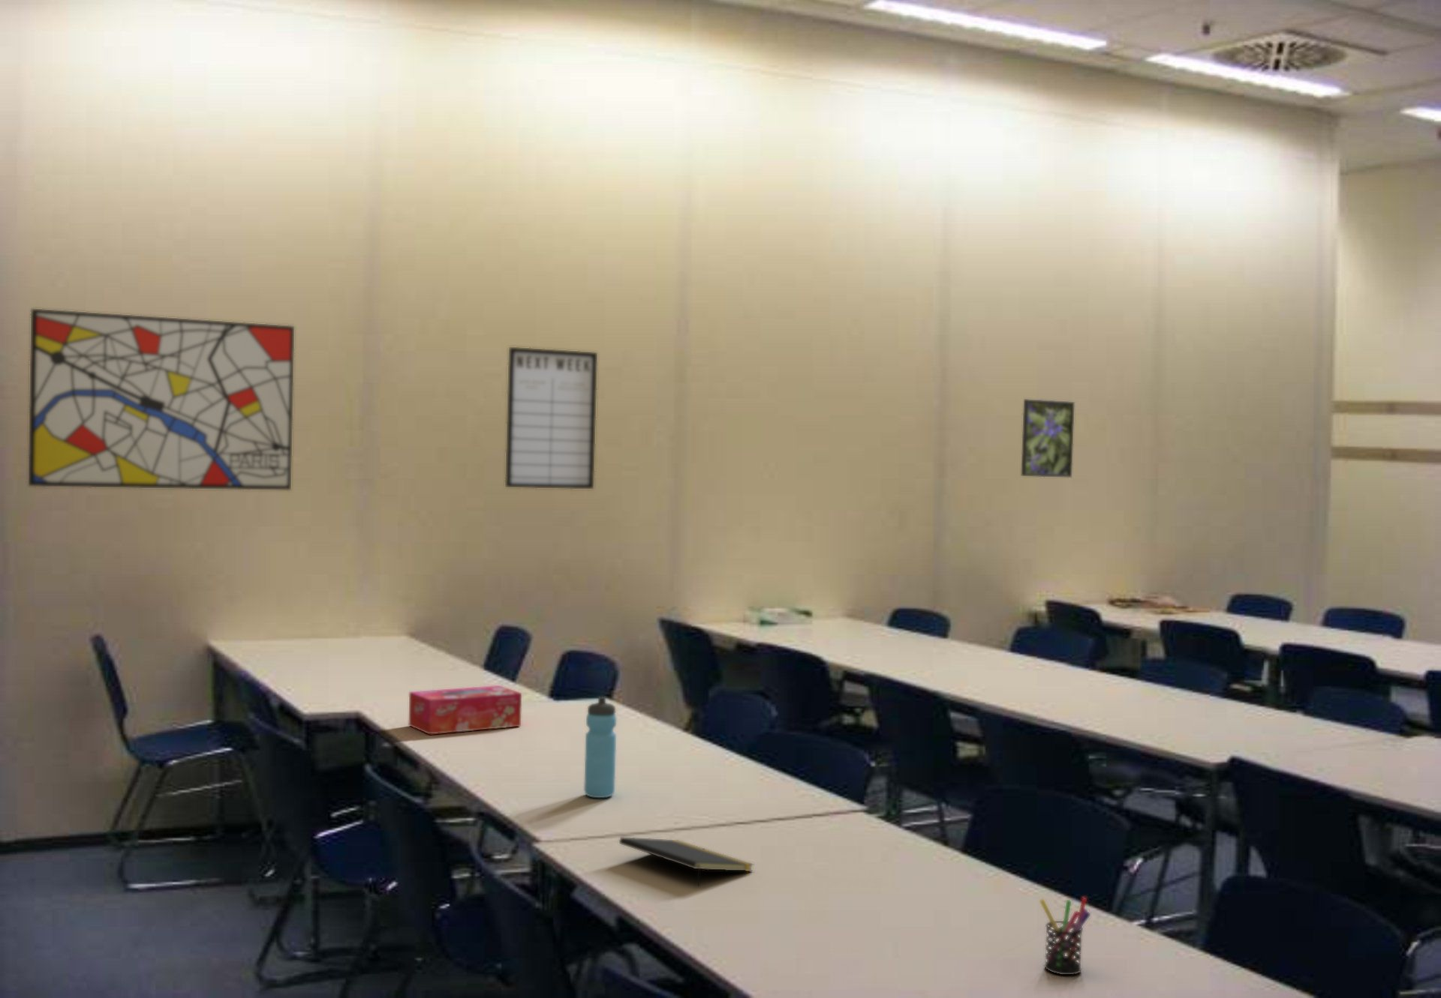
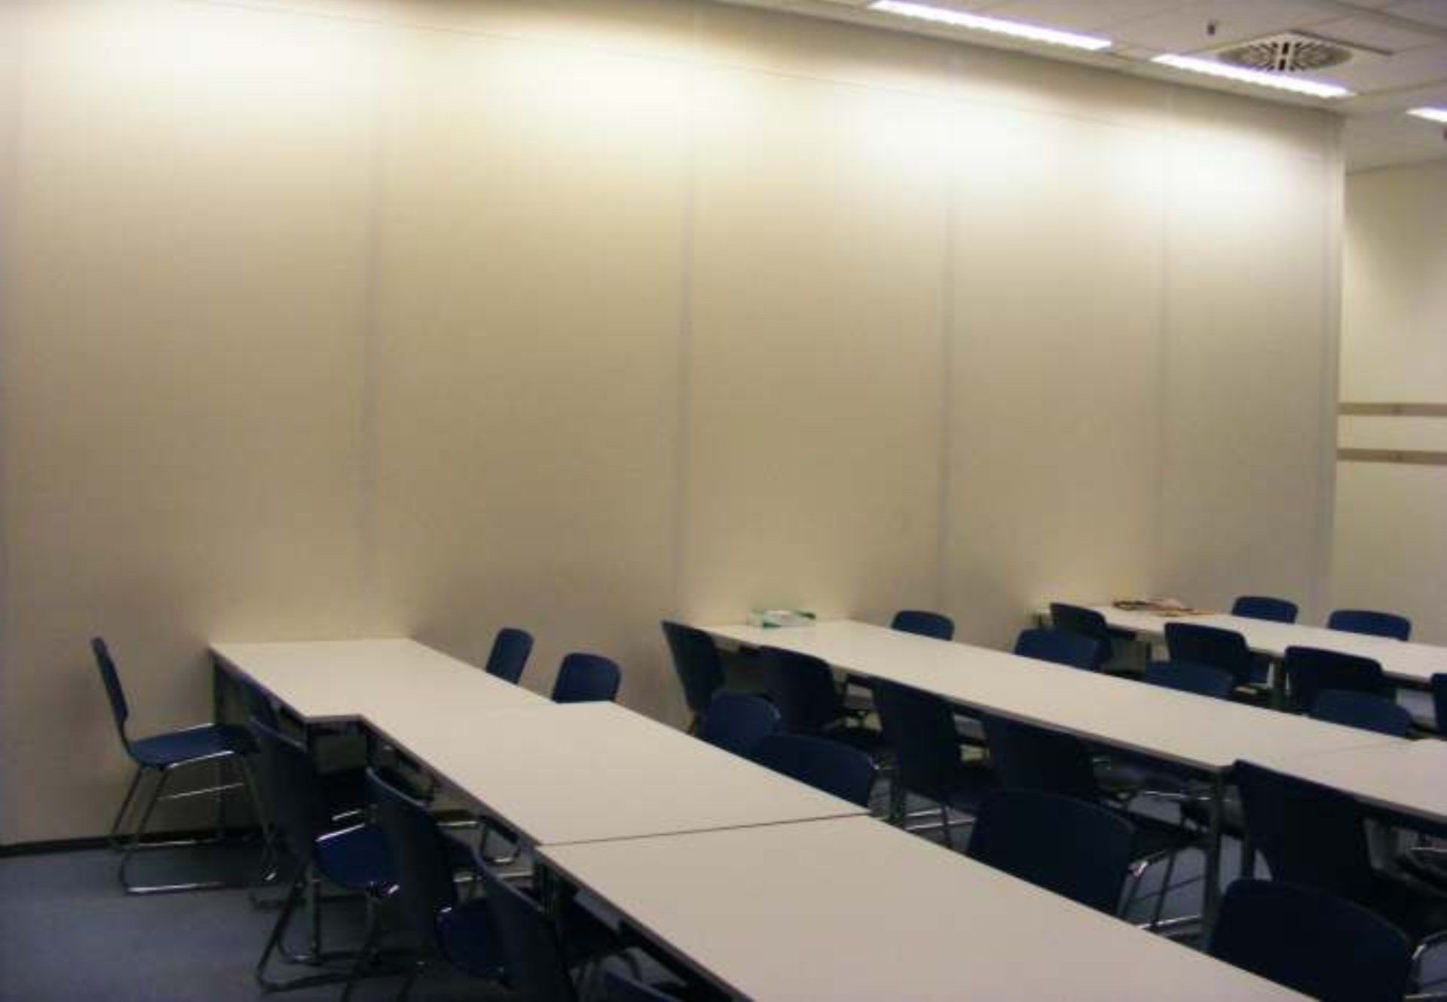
- wall art [27,309,295,491]
- water bottle [584,696,616,799]
- pen holder [1039,896,1092,975]
- notepad [619,837,754,887]
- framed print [1021,398,1075,478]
- tissue box [407,685,522,735]
- writing board [505,347,598,489]
